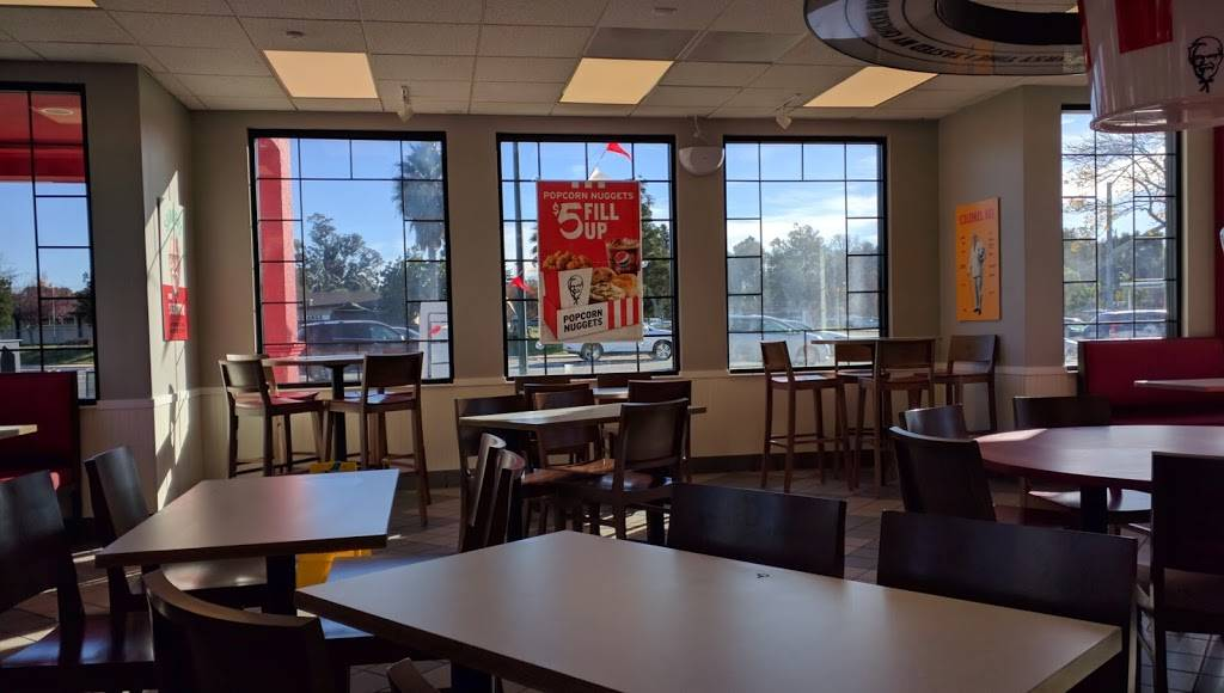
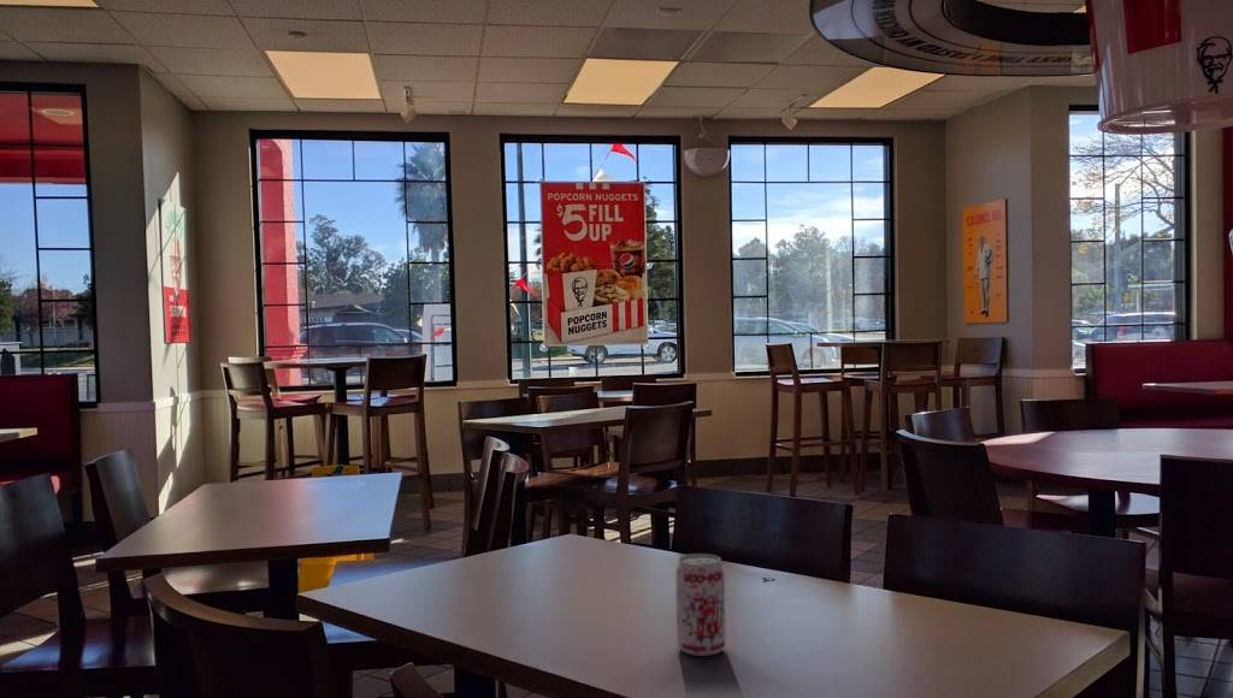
+ beverage can [674,552,726,657]
